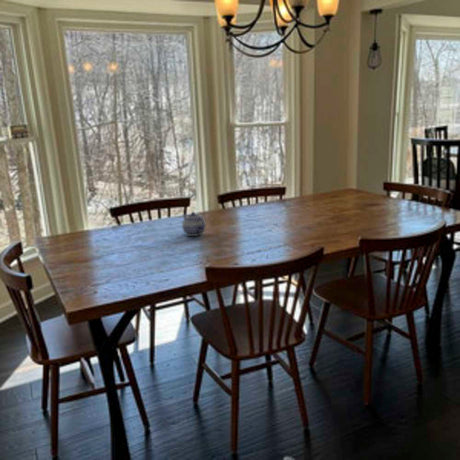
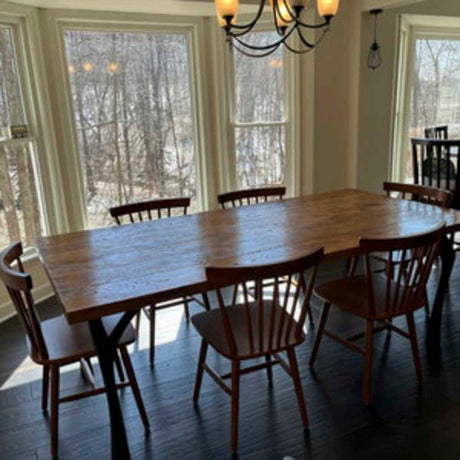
- teapot [181,211,206,237]
